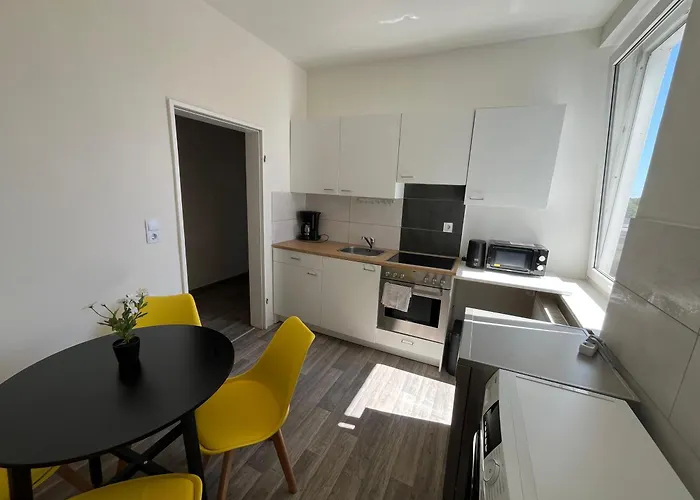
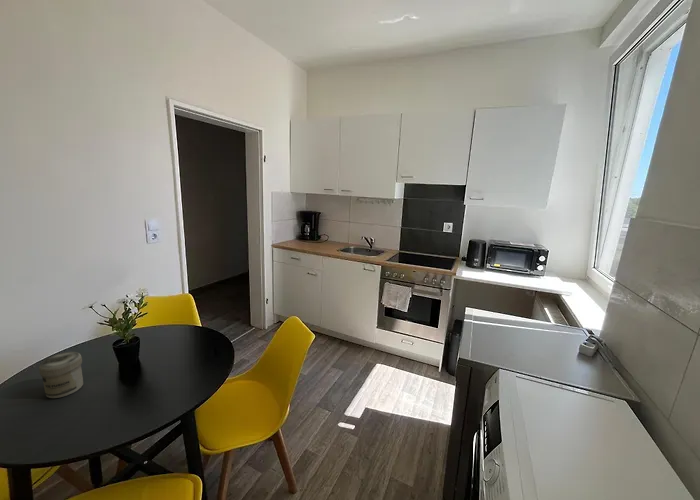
+ jar [38,351,84,399]
